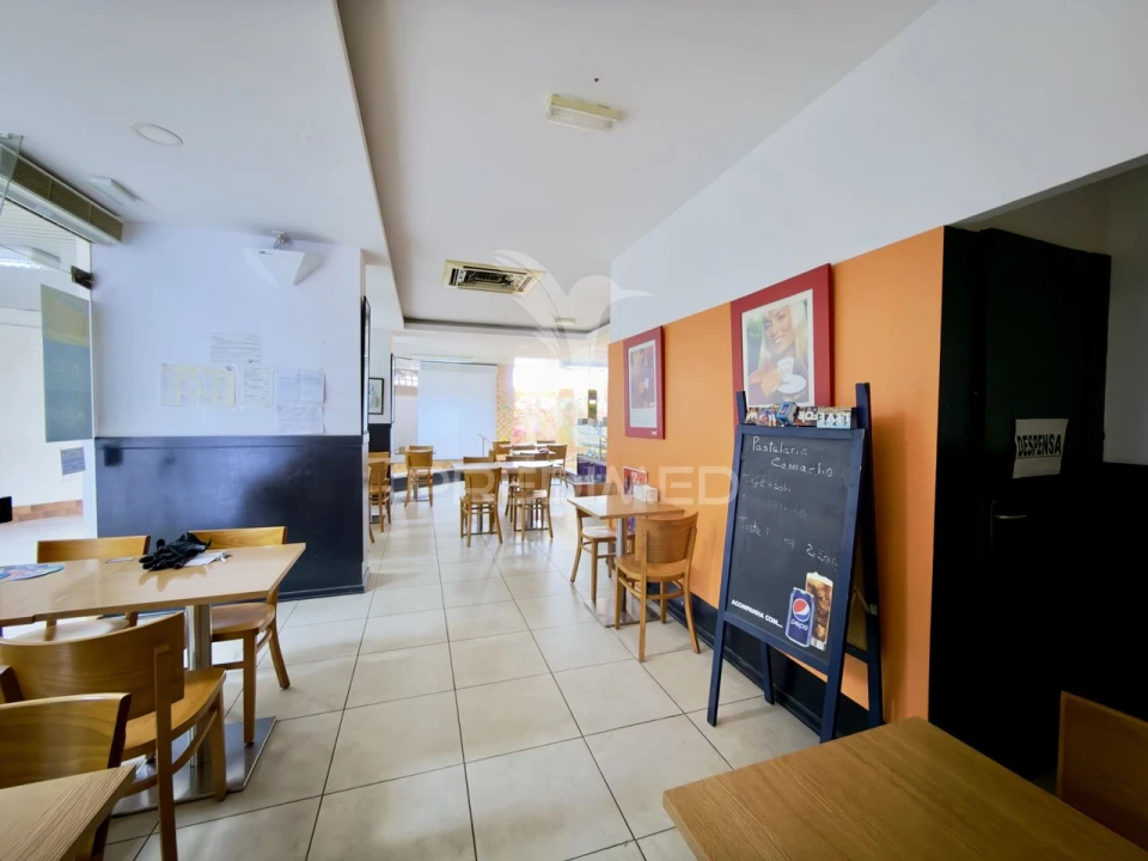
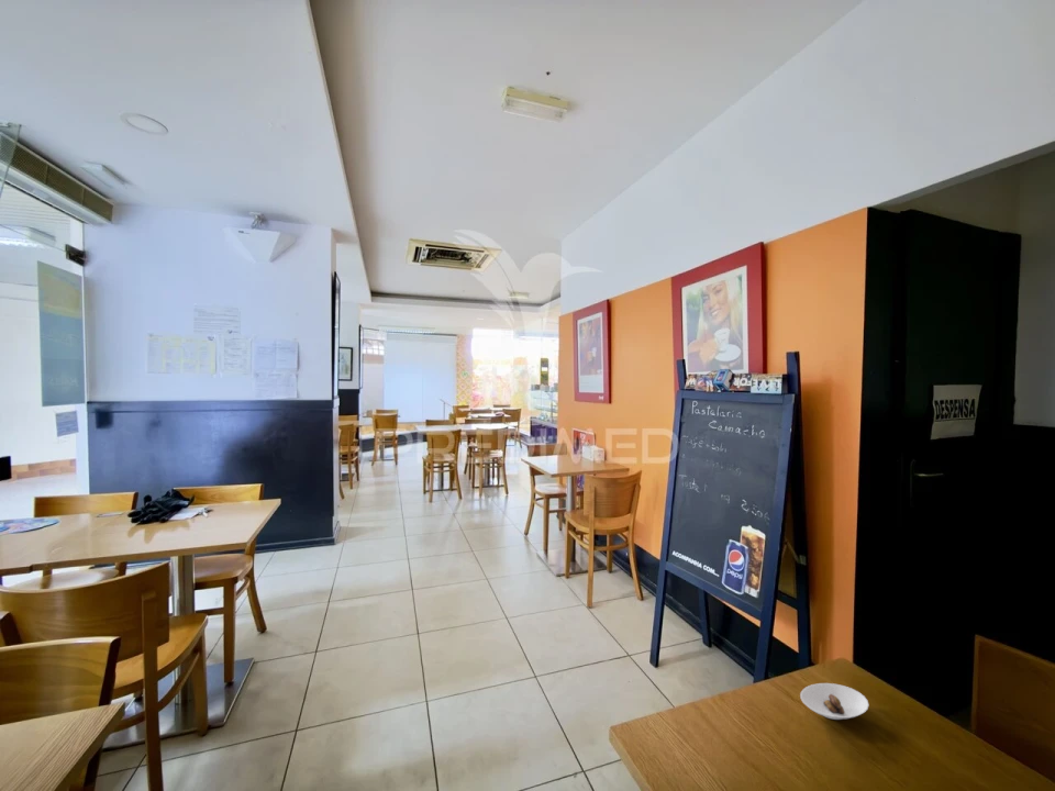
+ saucer [799,682,869,721]
